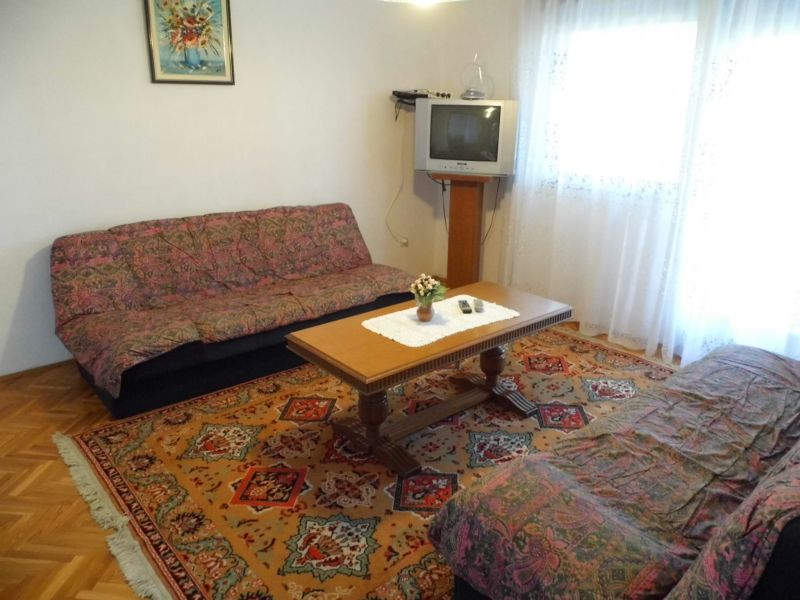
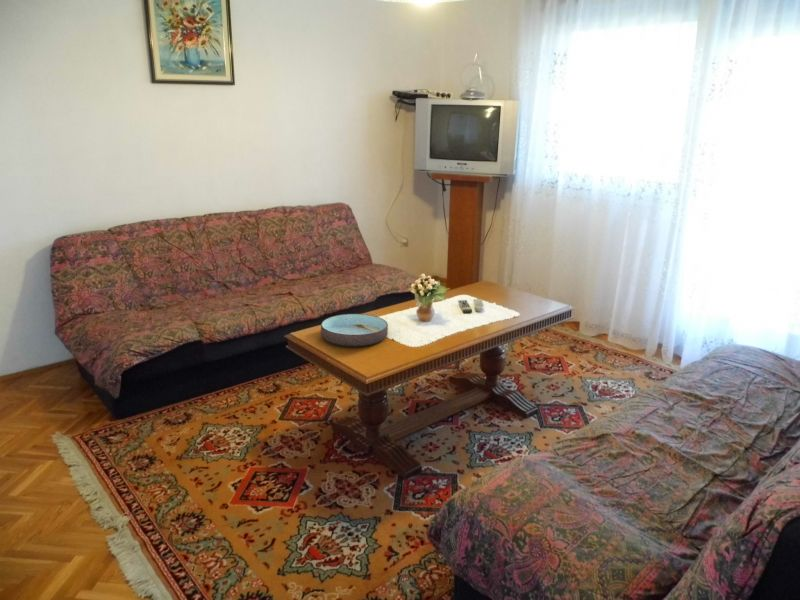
+ bowl [320,313,389,347]
